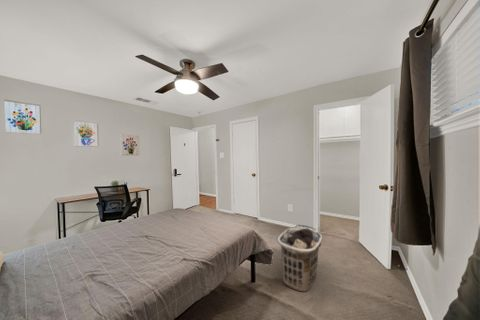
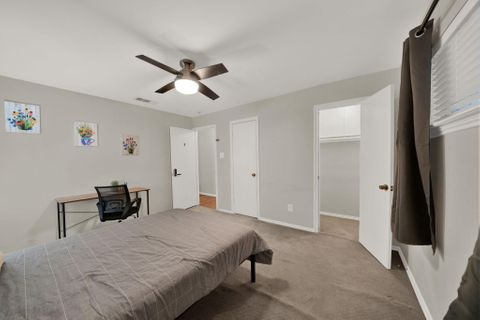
- clothes hamper [276,224,324,293]
